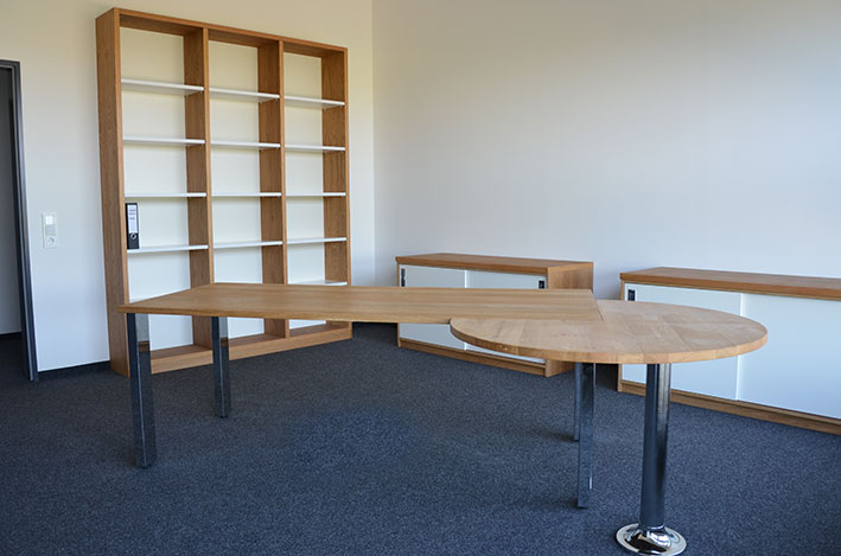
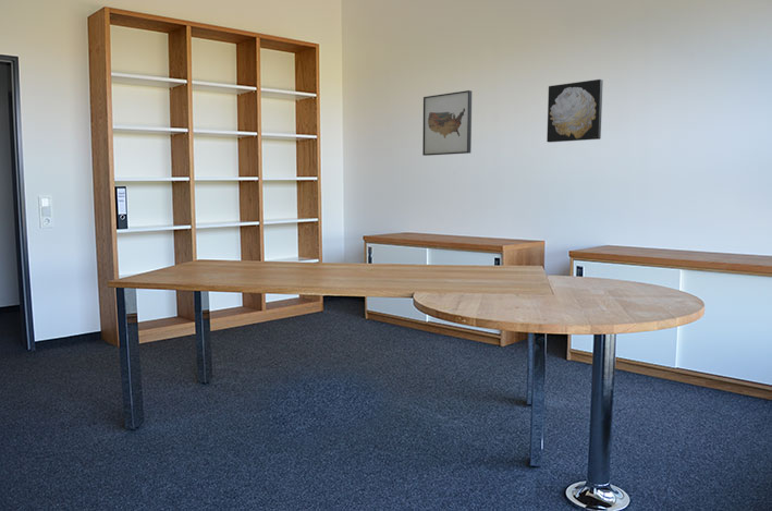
+ wall art [421,89,473,157]
+ wall art [546,78,603,144]
